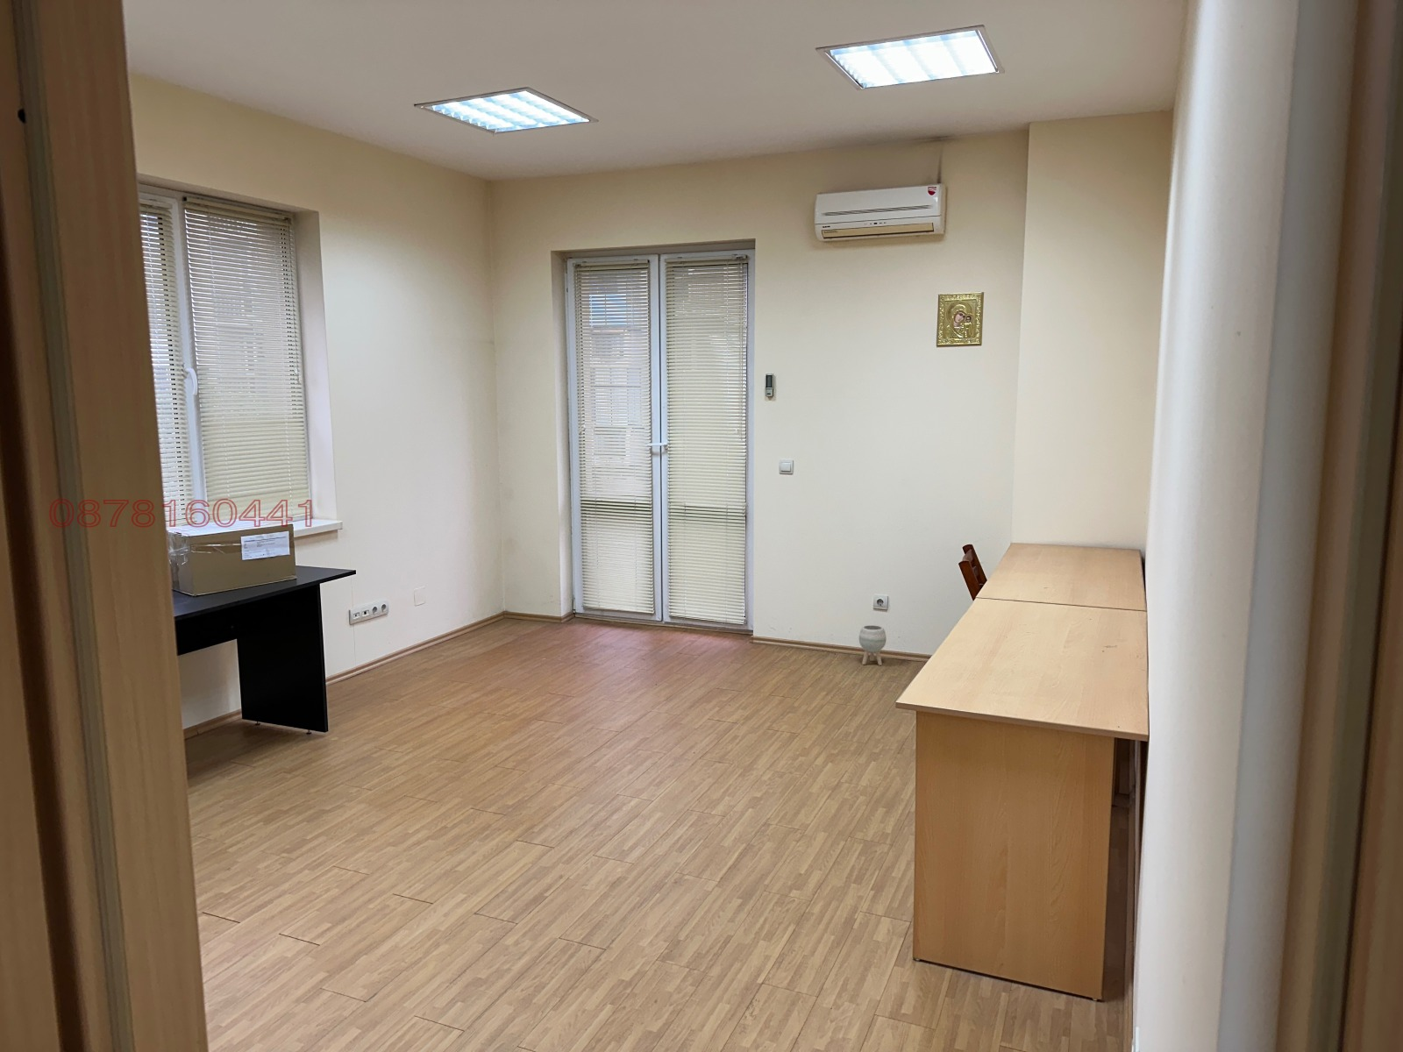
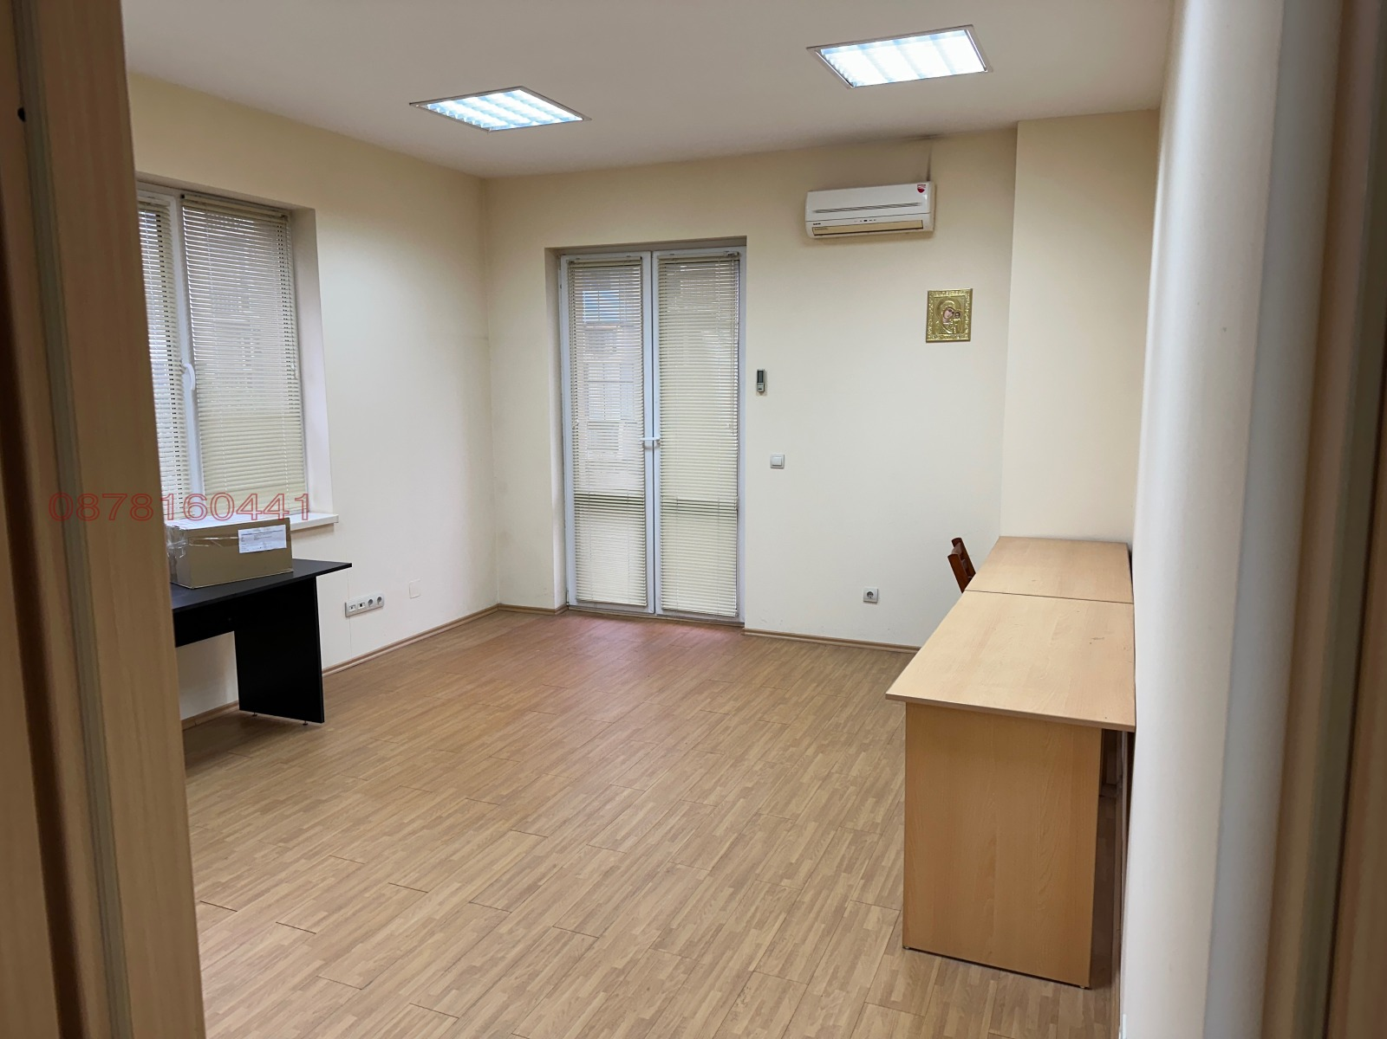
- planter [858,624,887,666]
